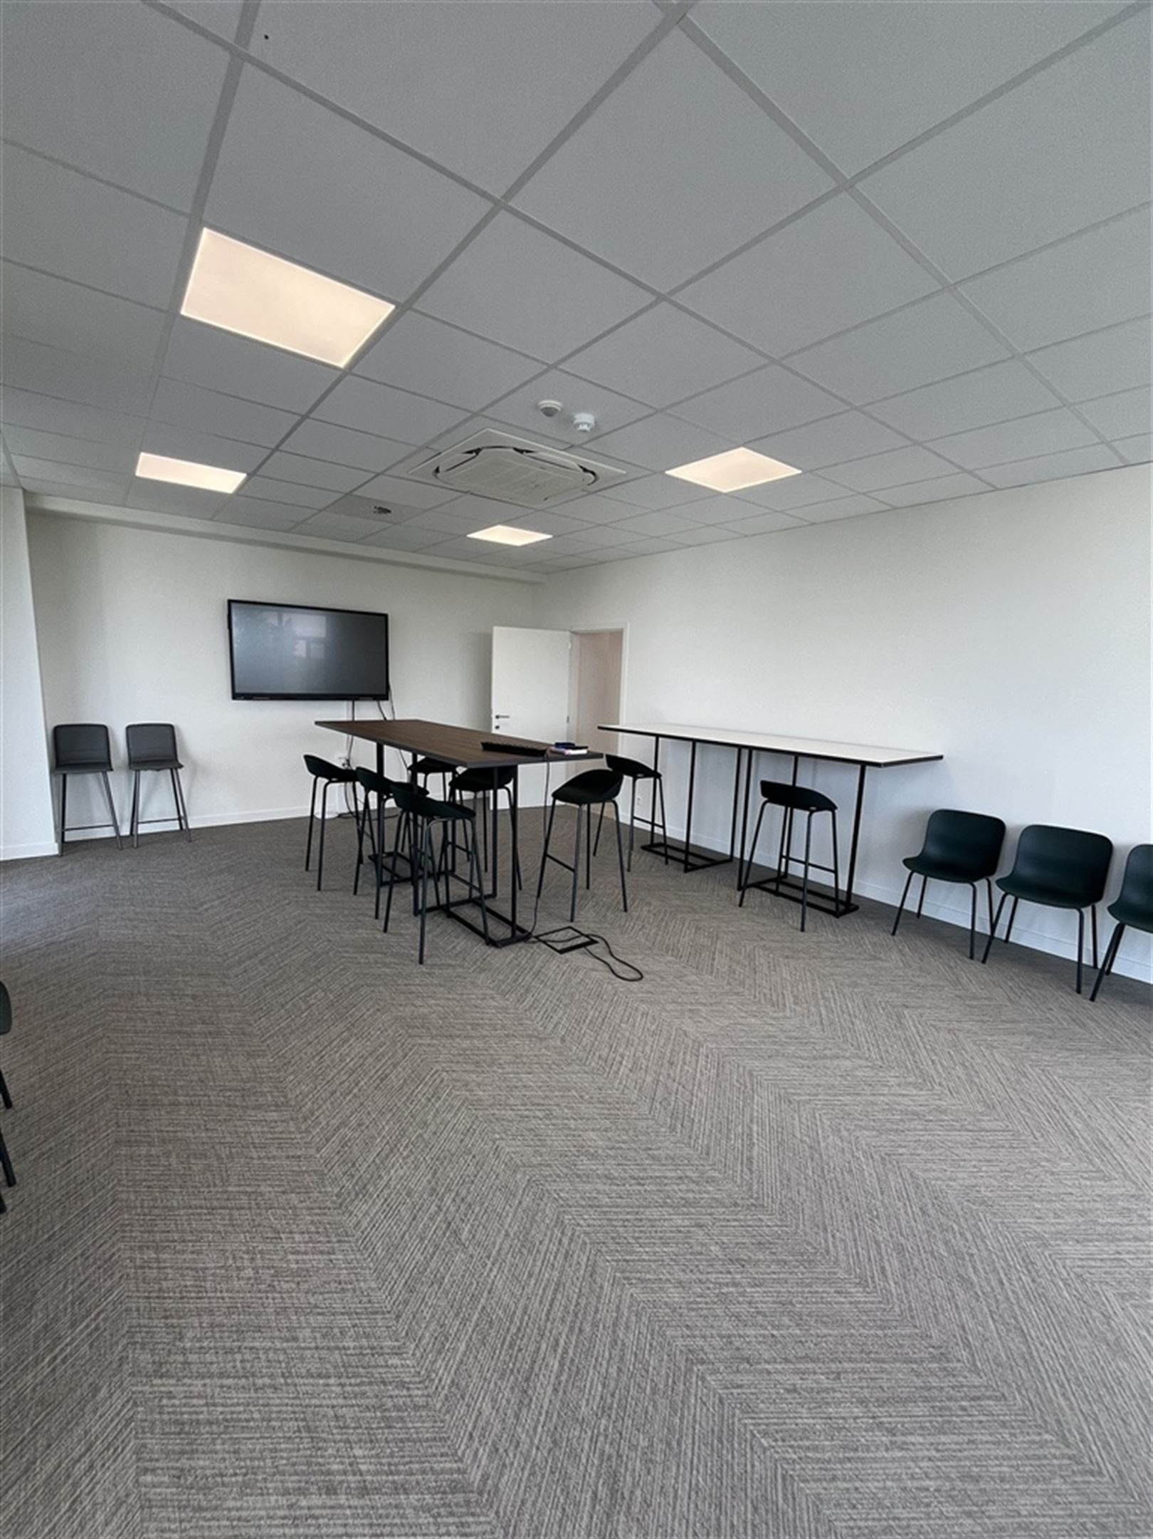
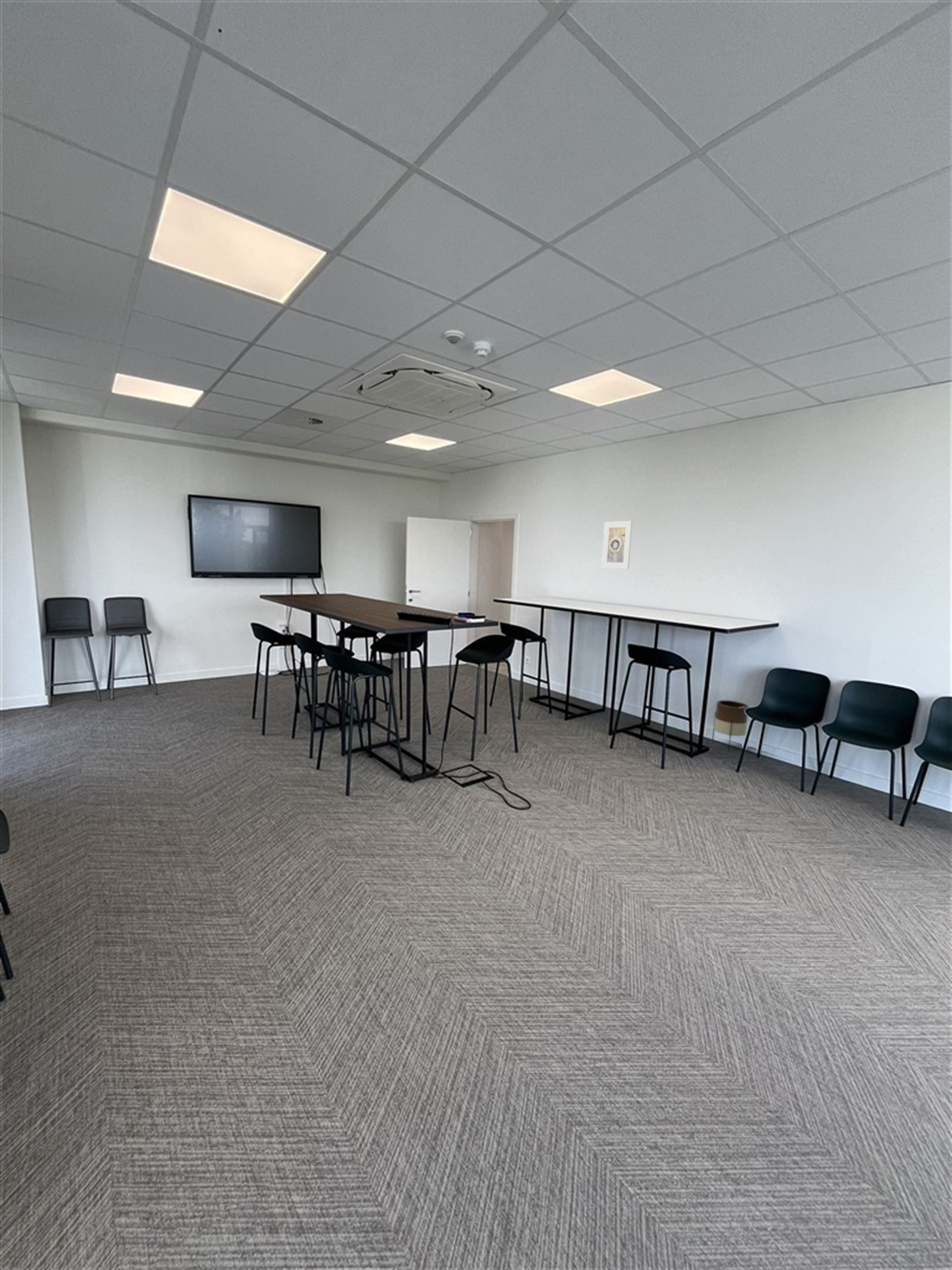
+ planter [711,700,749,753]
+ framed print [601,520,633,570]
